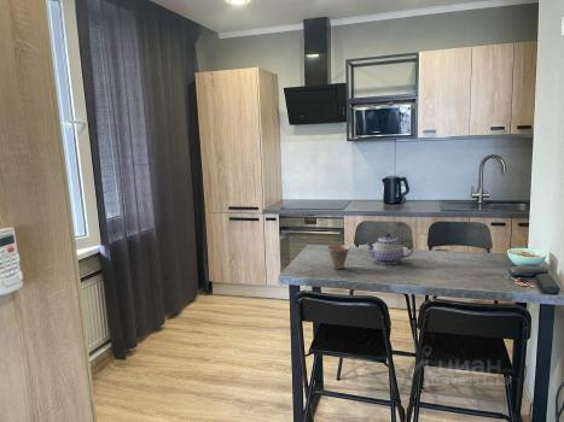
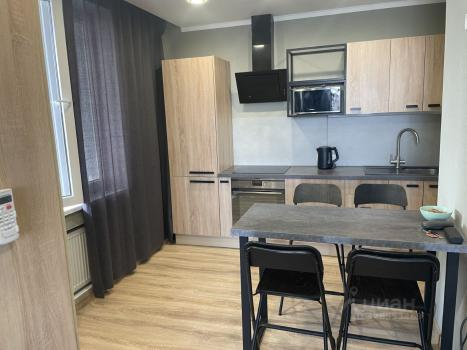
- cup [326,244,350,270]
- teapot [362,233,414,265]
